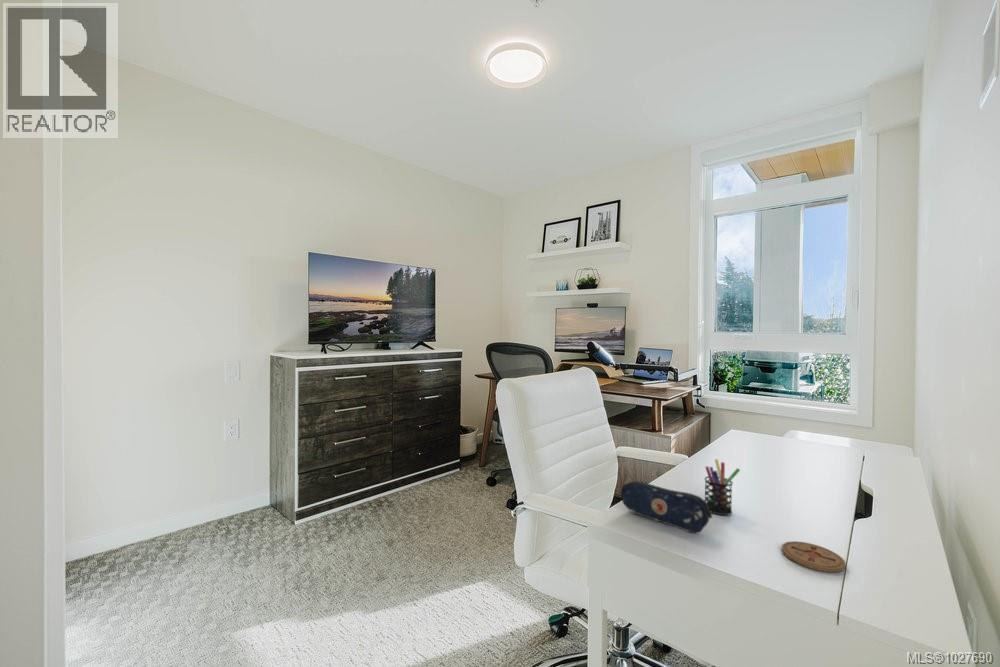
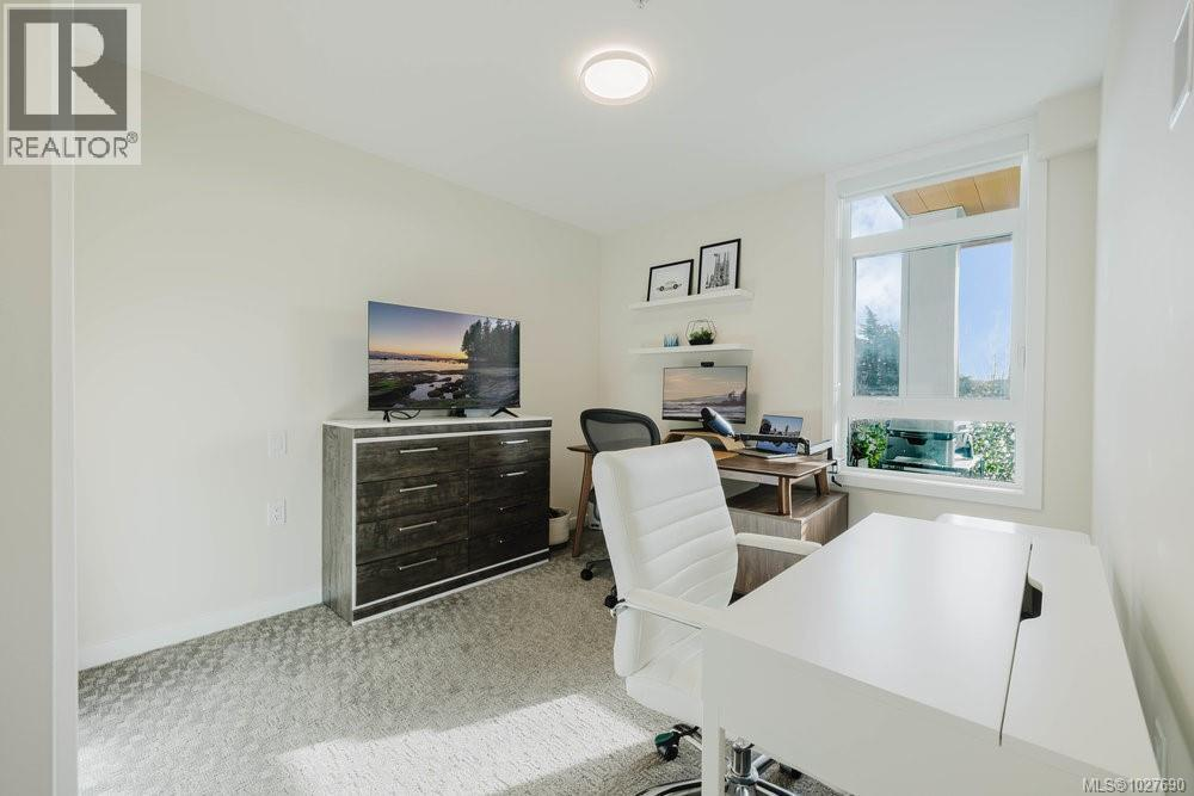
- coaster [781,540,847,573]
- pencil case [620,480,714,534]
- pen holder [704,458,741,516]
